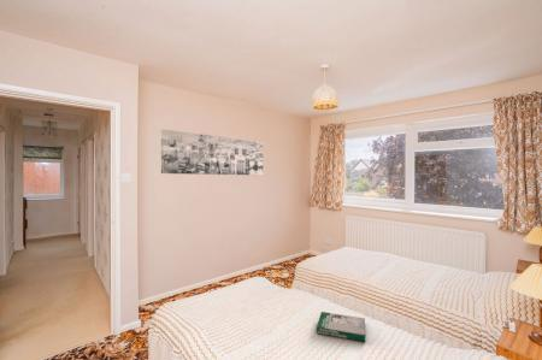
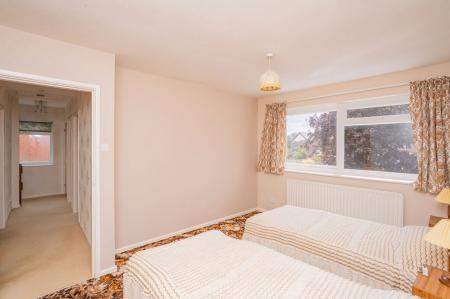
- wall art [160,129,264,176]
- book [316,311,366,343]
